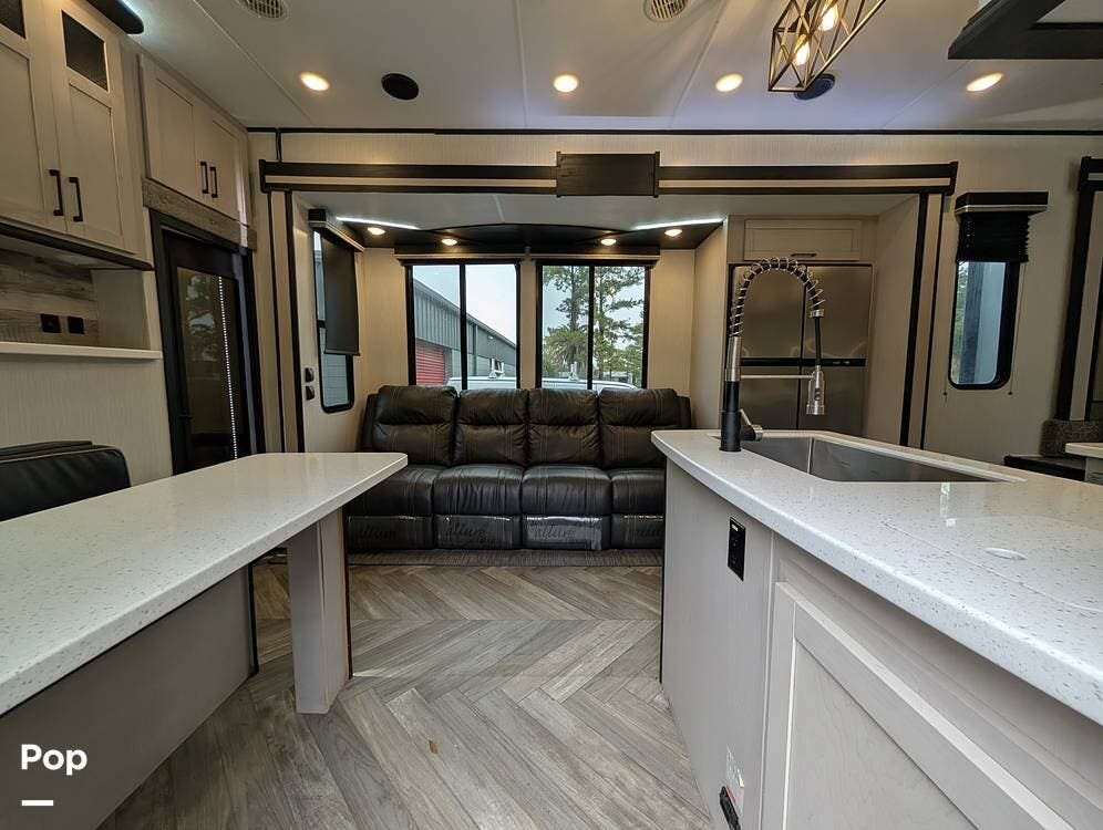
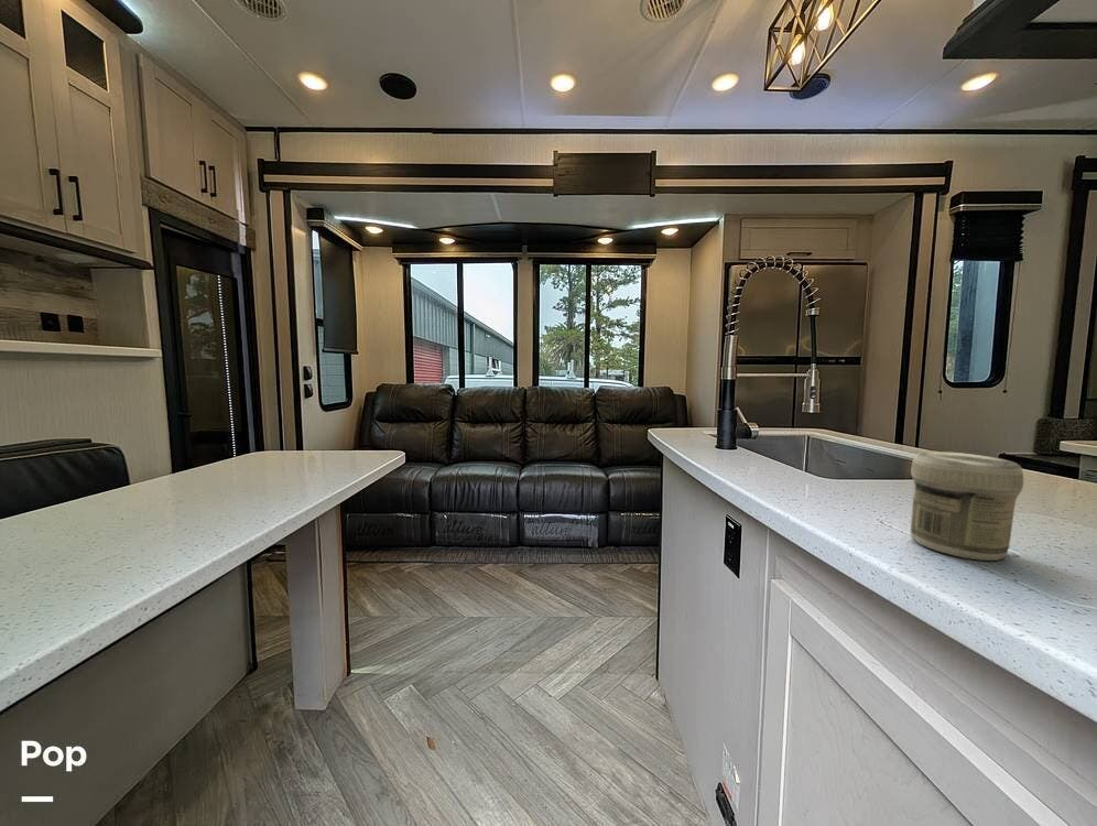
+ jar [909,449,1024,562]
